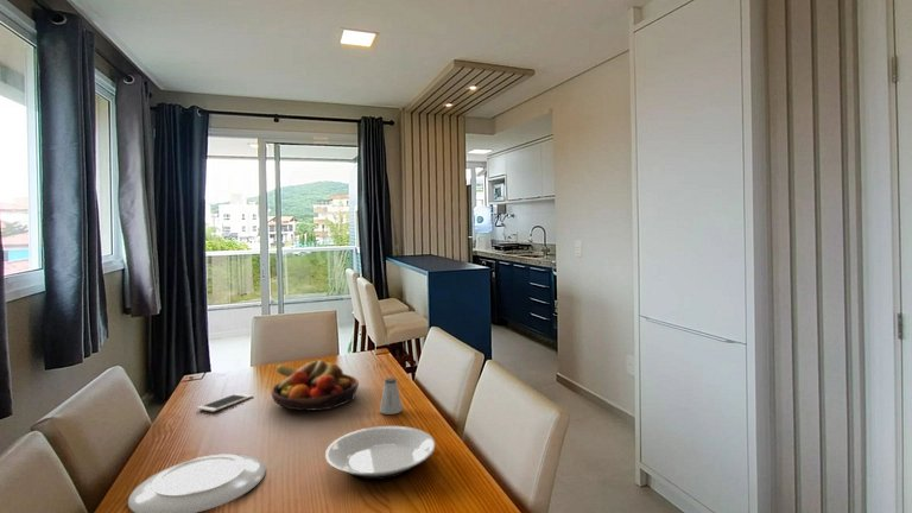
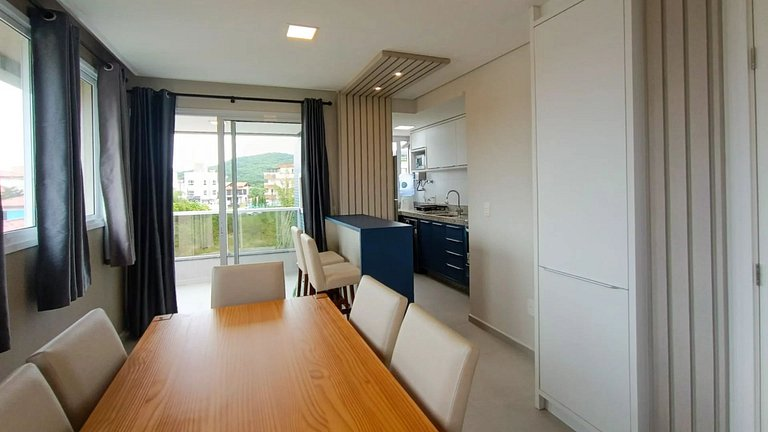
- fruit bowl [270,359,360,412]
- cell phone [196,392,254,413]
- saltshaker [379,376,404,416]
- plate [324,425,436,481]
- plate [127,452,267,513]
